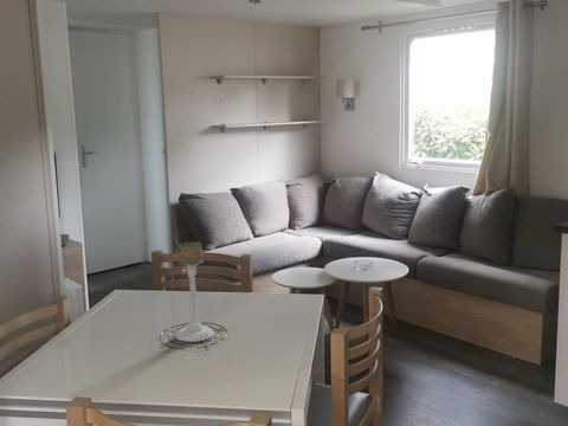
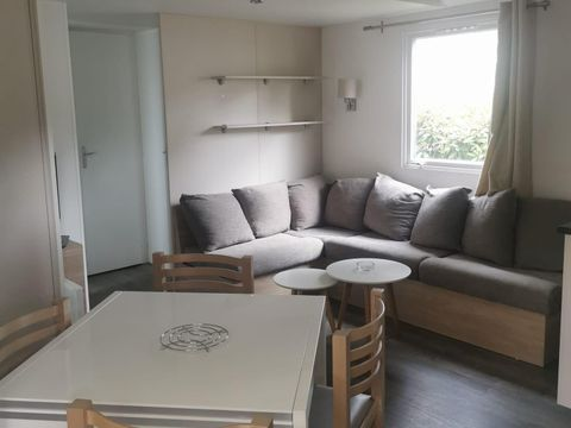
- candle holder [174,240,215,343]
